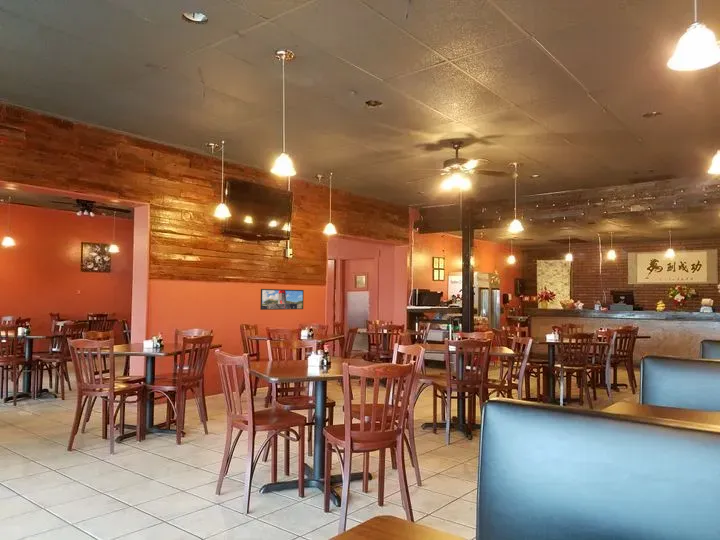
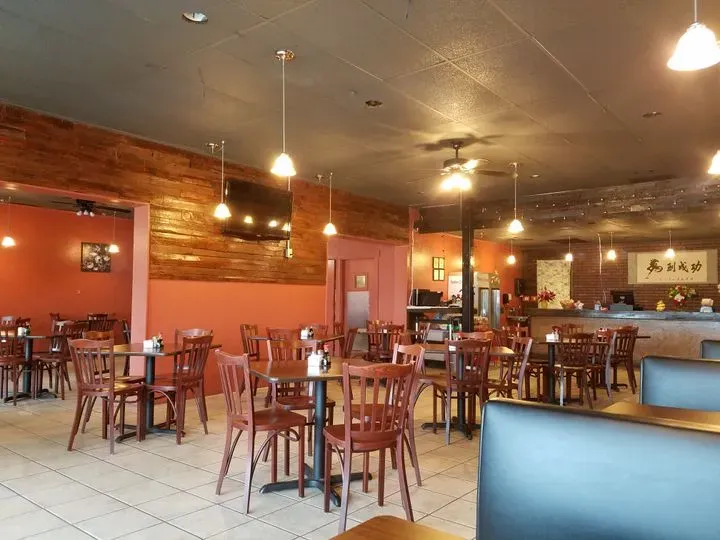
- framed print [259,288,305,311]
